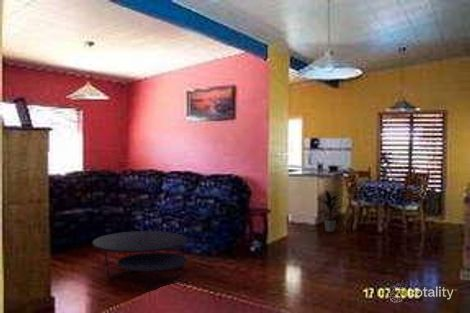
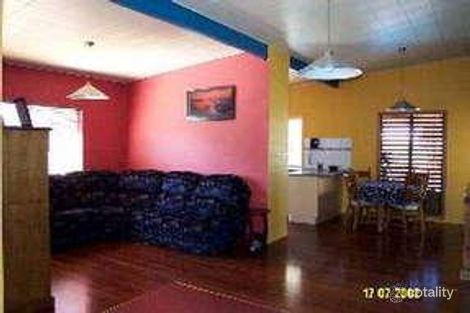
- nesting table [92,230,188,292]
- indoor plant [316,188,346,233]
